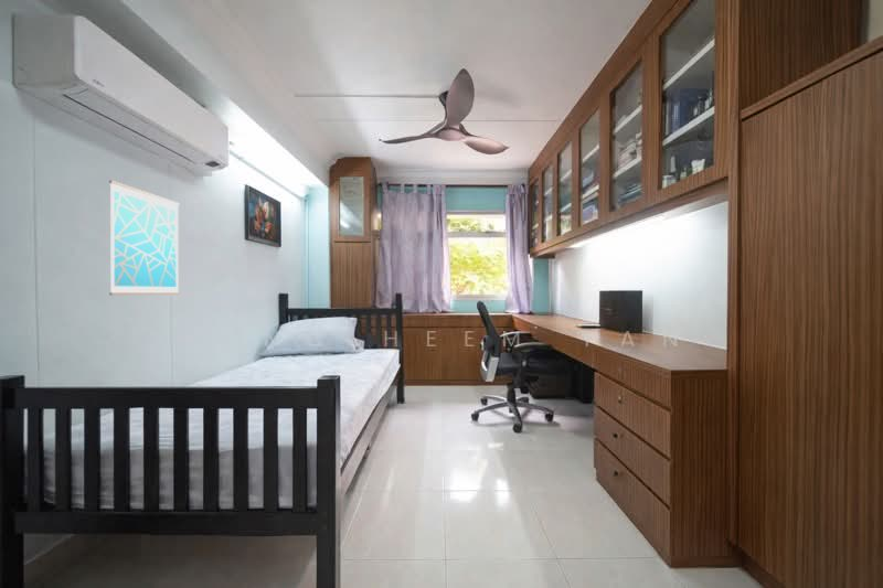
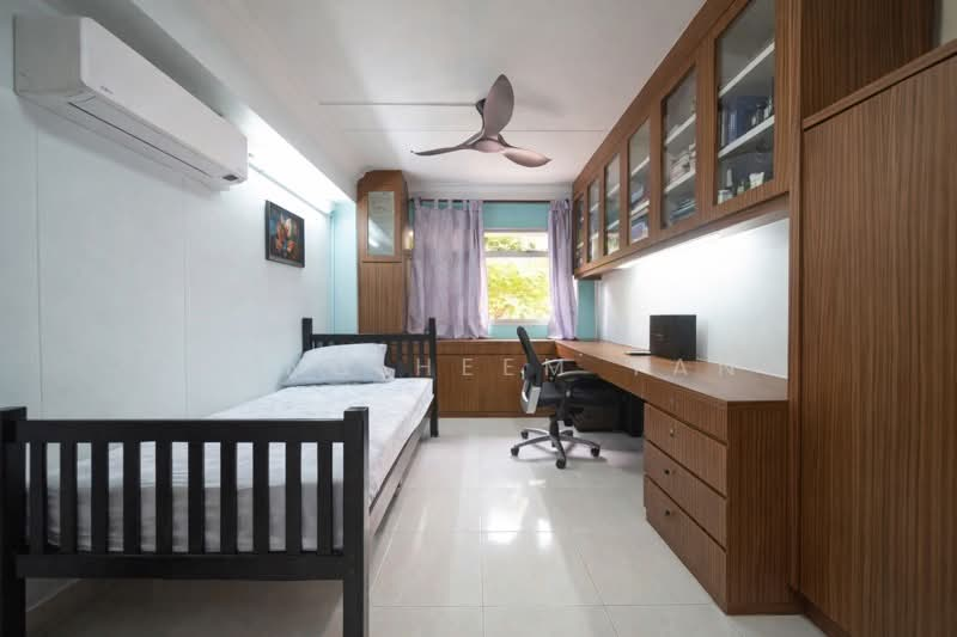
- wall art [108,180,181,296]
